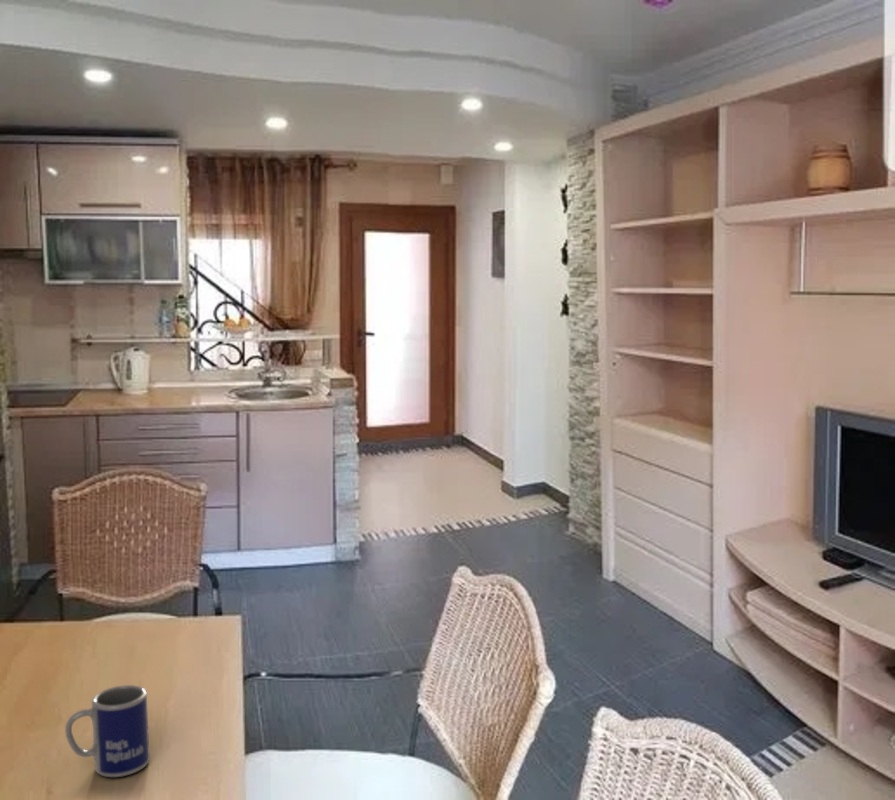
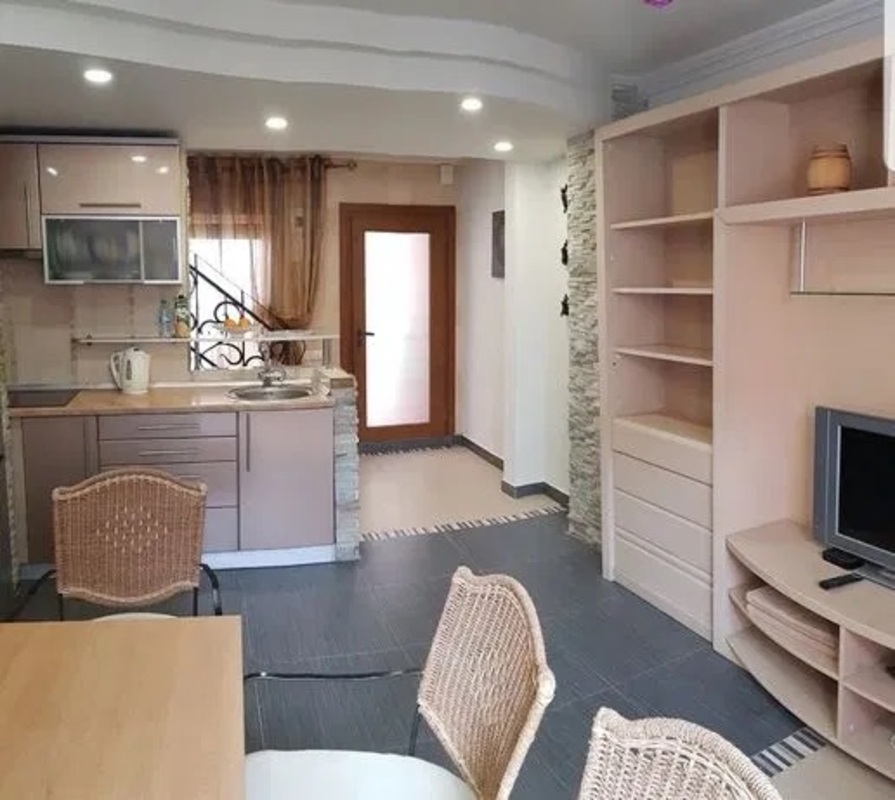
- mug [64,684,151,778]
